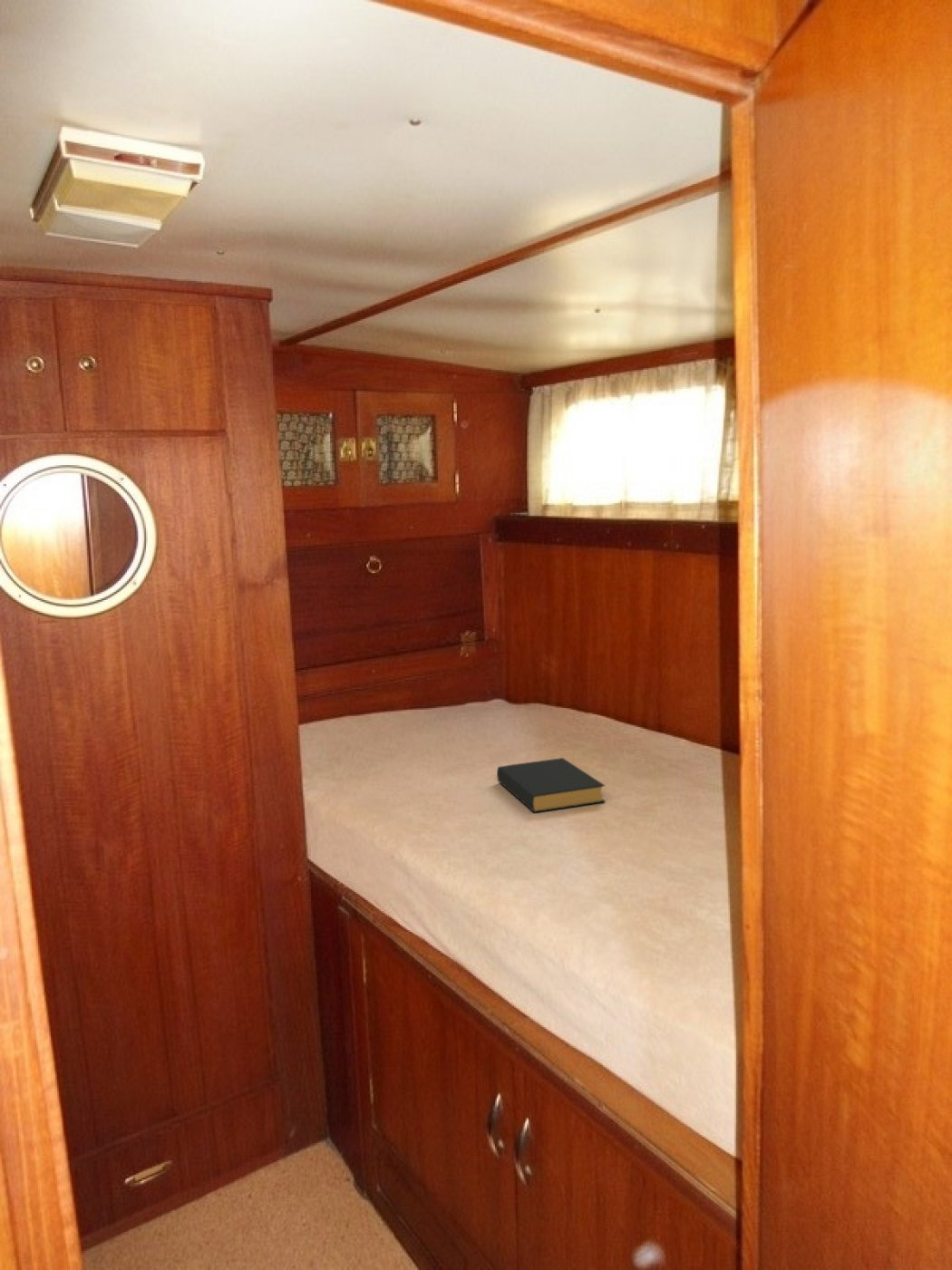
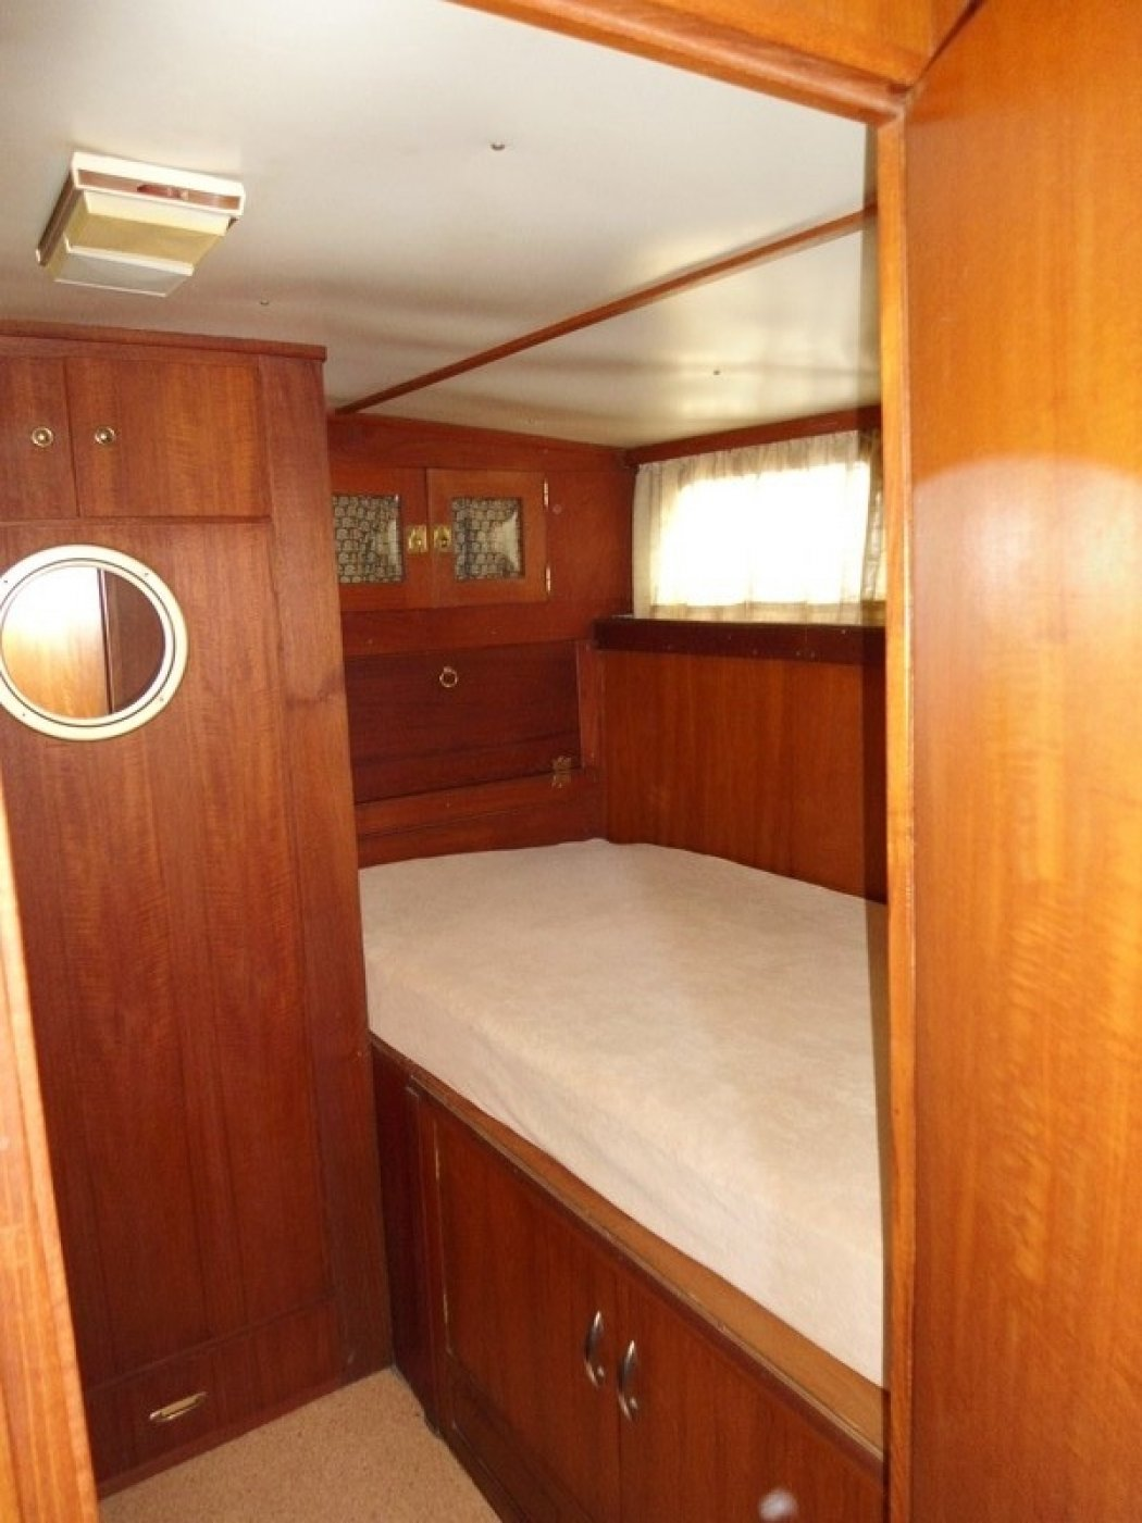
- hardback book [496,757,607,813]
